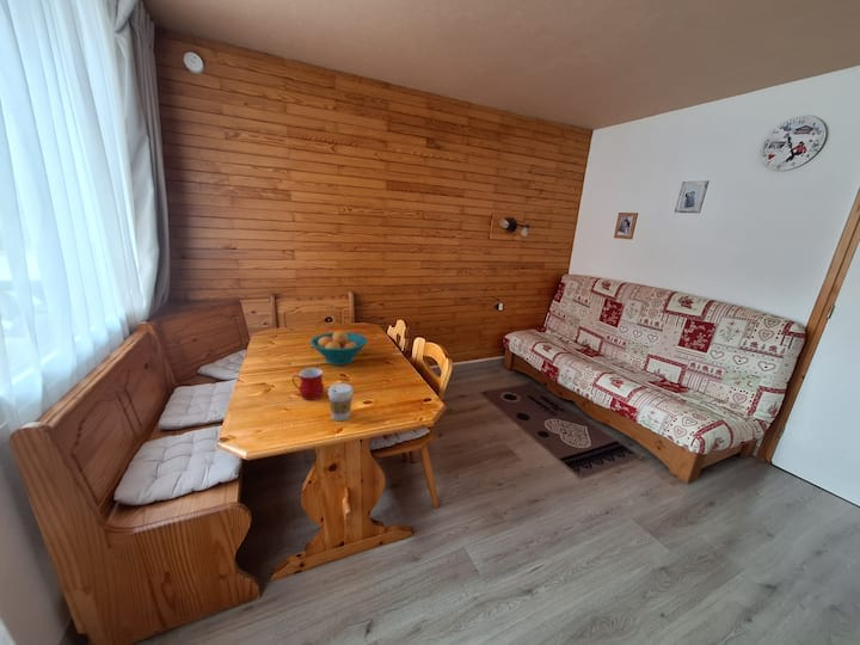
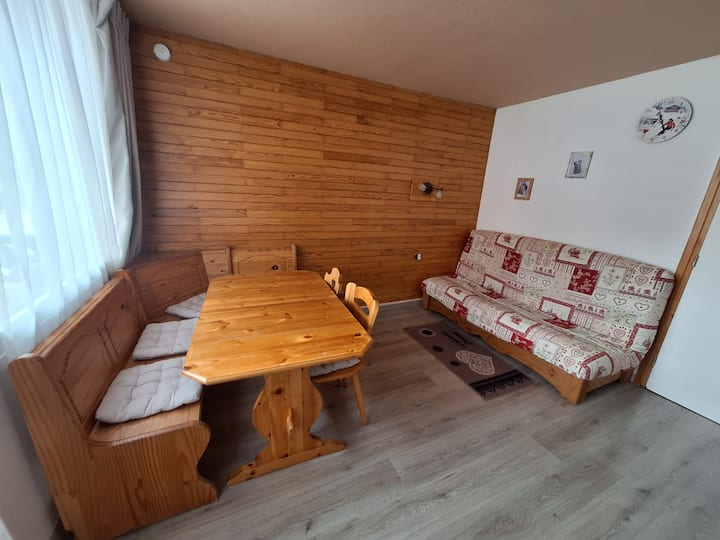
- coffee cup [327,382,355,422]
- fruit bowl [309,330,369,367]
- mug [291,367,325,401]
